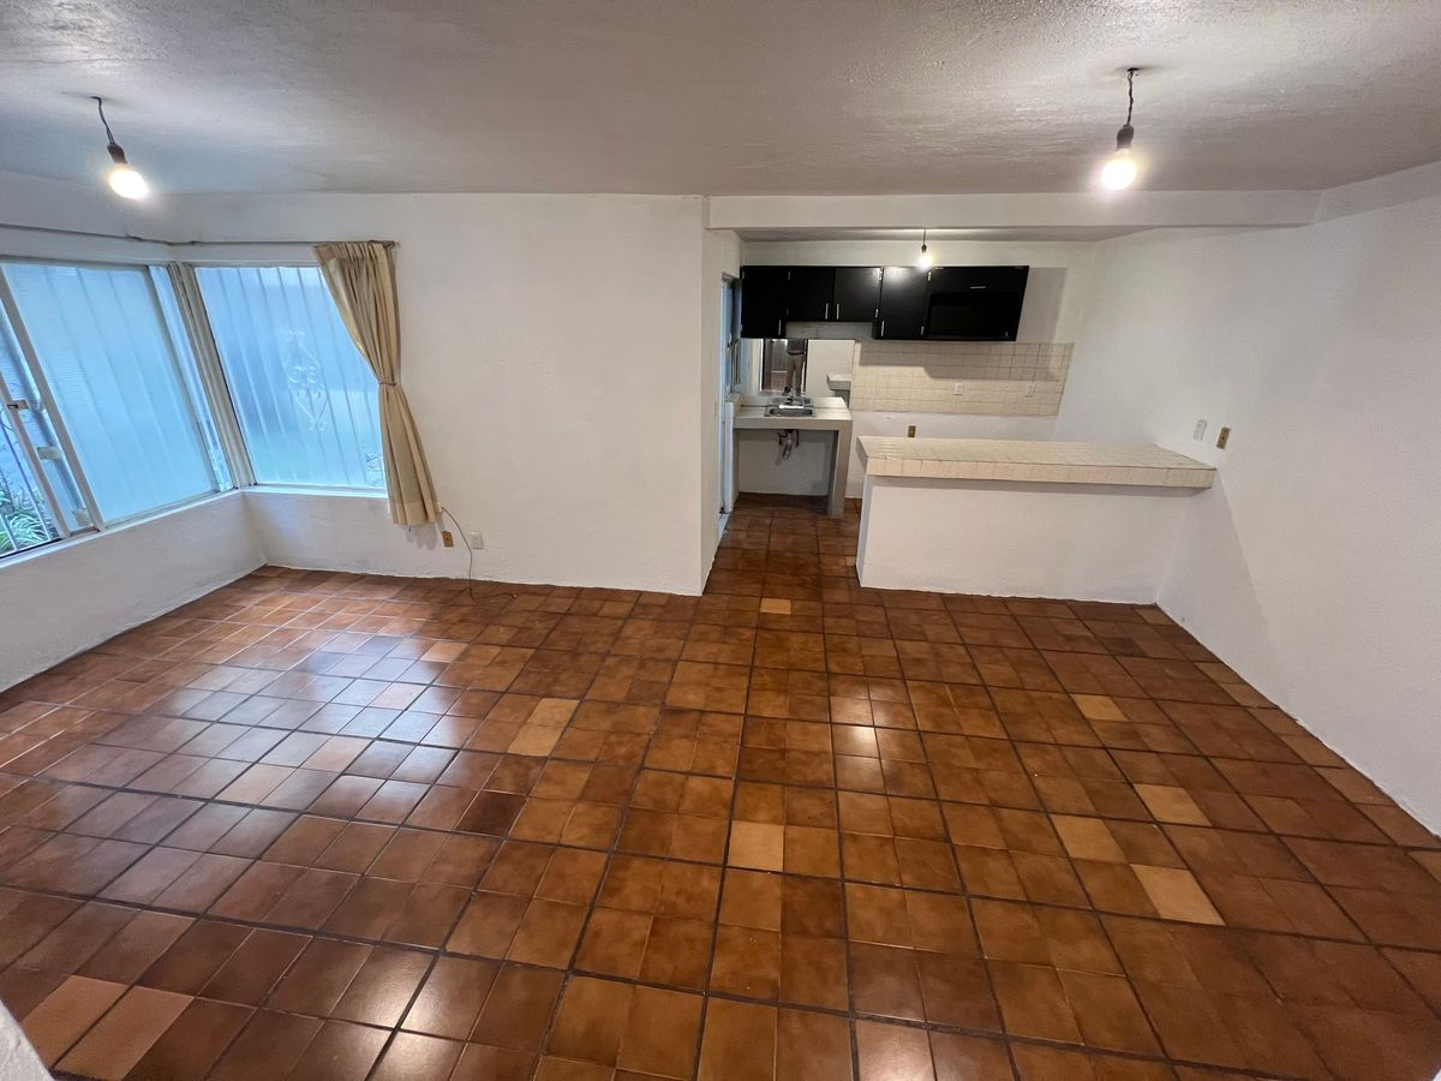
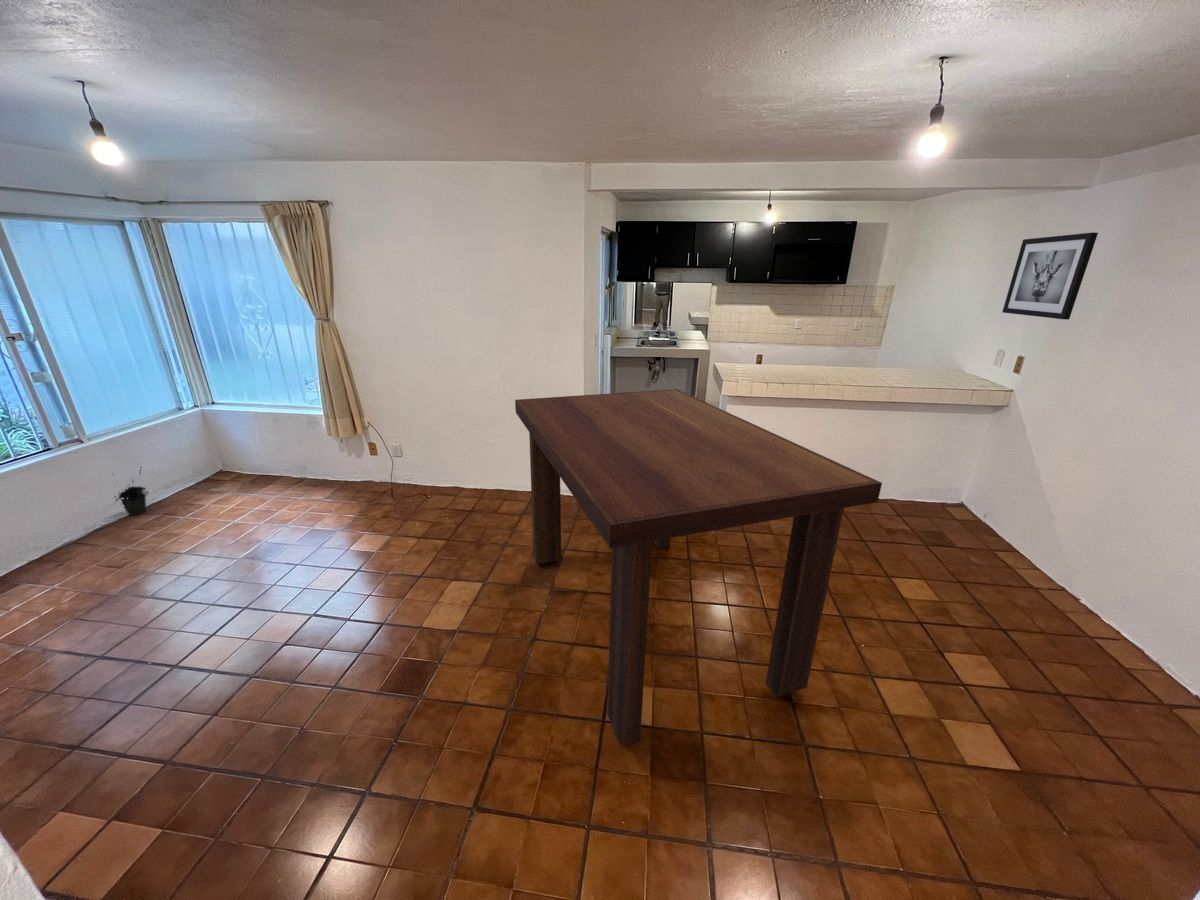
+ potted plant [112,467,150,516]
+ dining table [514,388,883,748]
+ wall art [1001,232,1099,321]
